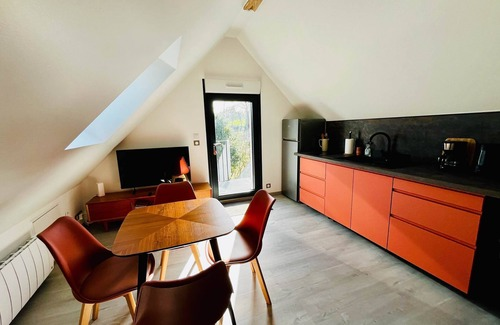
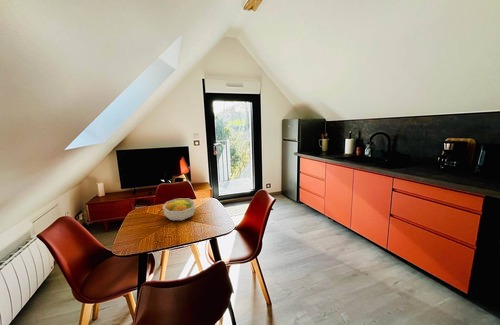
+ fruit bowl [162,198,196,221]
